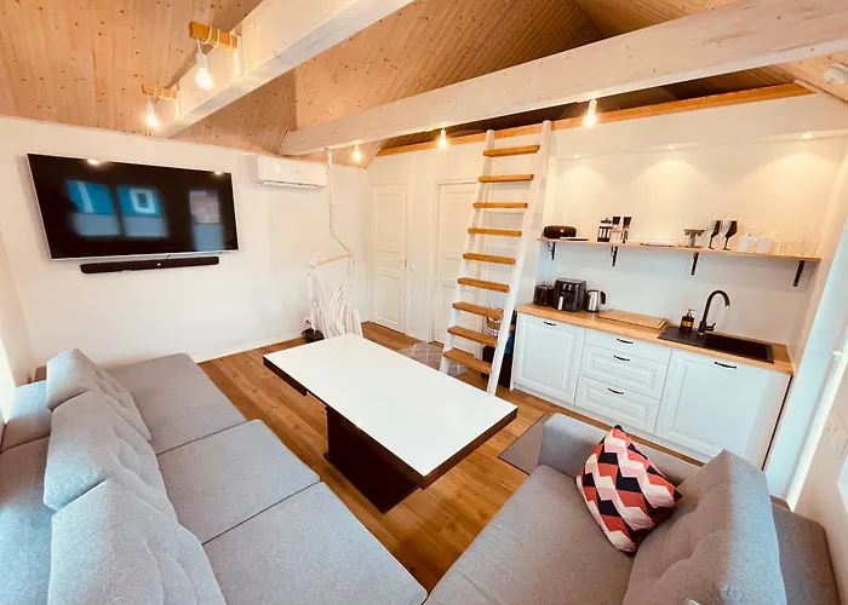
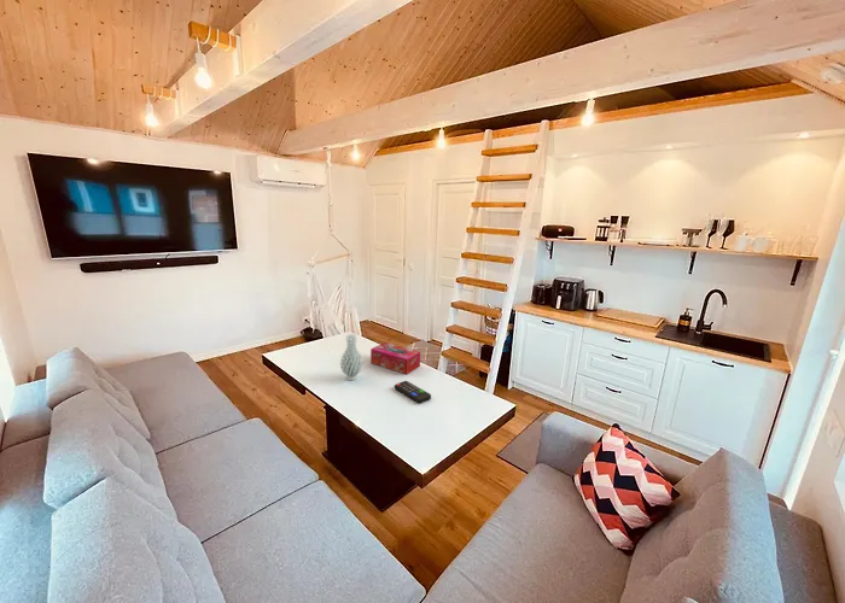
+ remote control [394,380,432,405]
+ vase [339,332,363,381]
+ tissue box [369,341,421,375]
